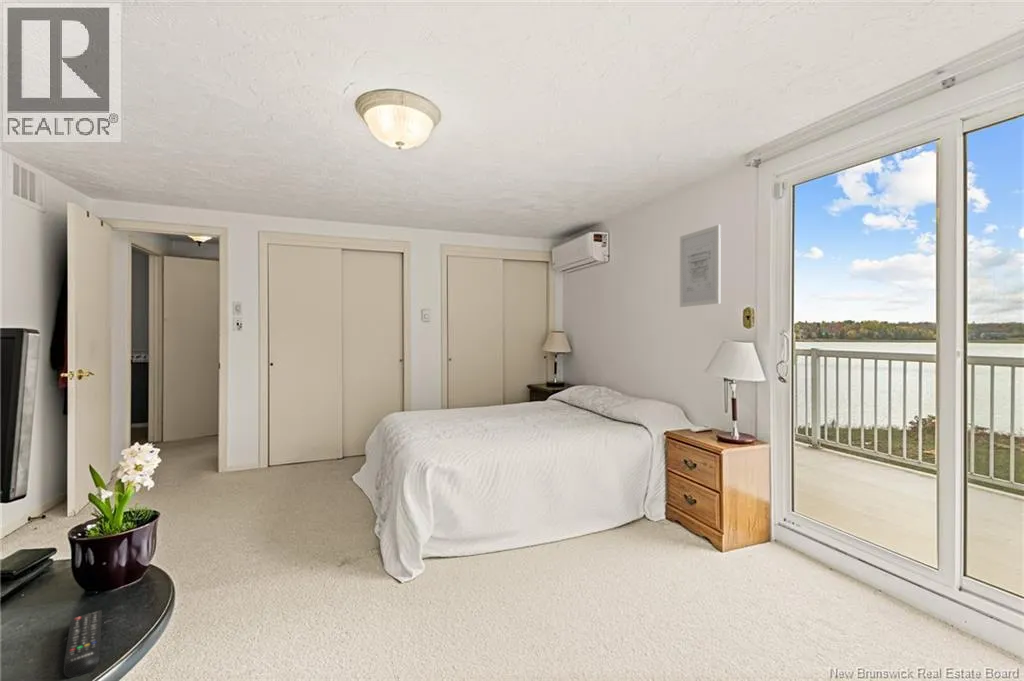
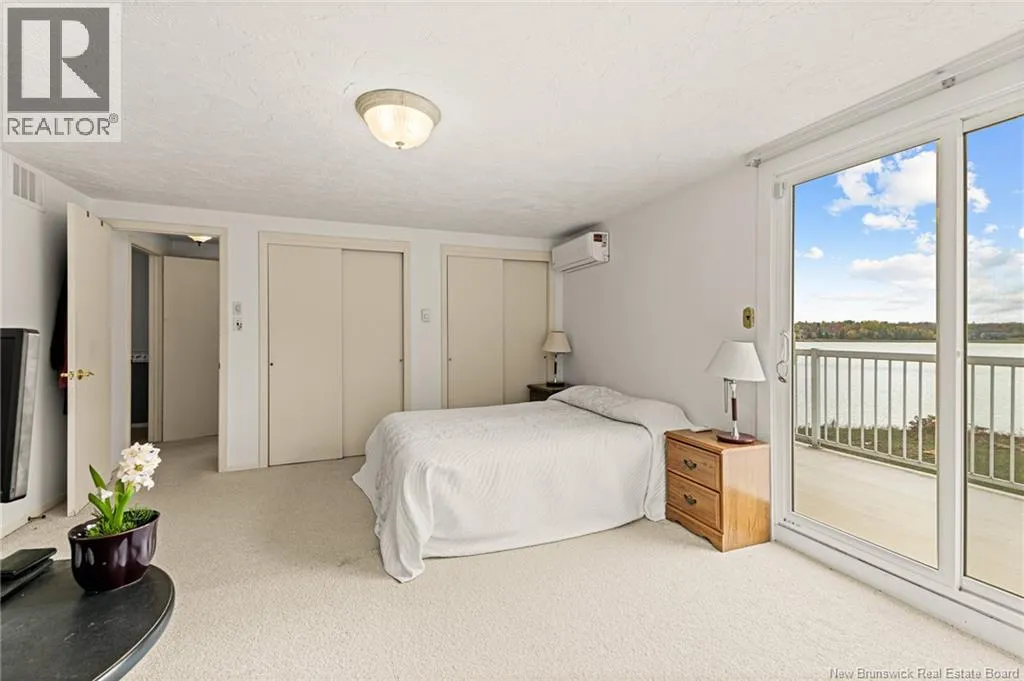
- remote control [62,609,103,679]
- wall art [679,224,722,308]
